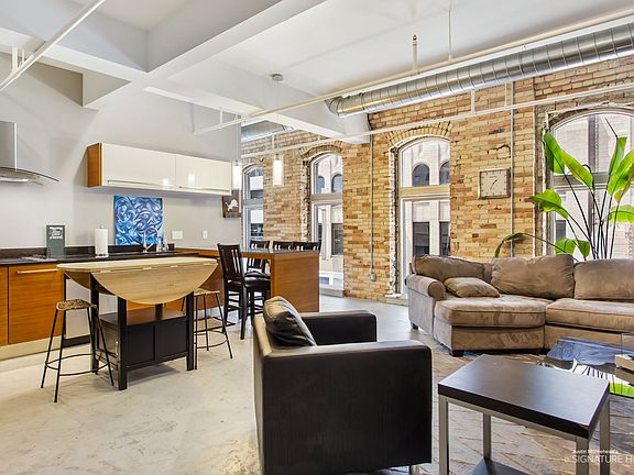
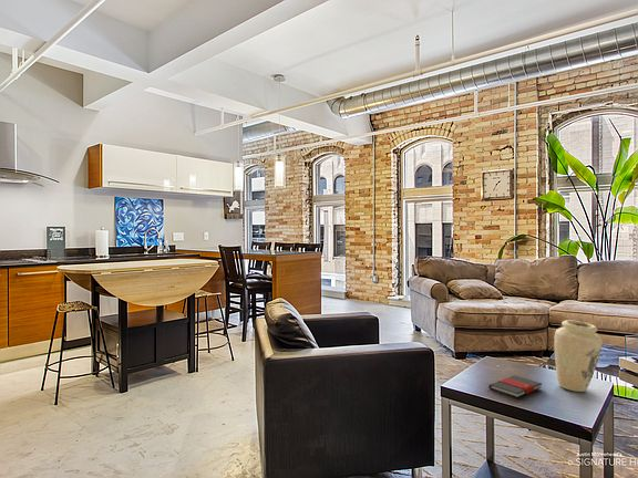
+ book [487,374,544,398]
+ vase [553,319,604,393]
